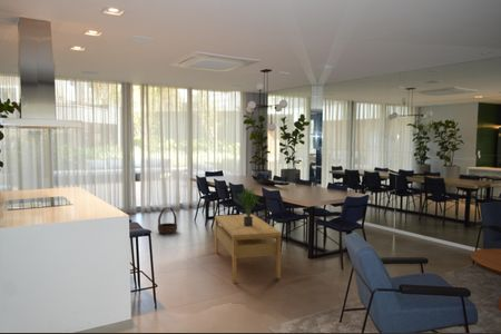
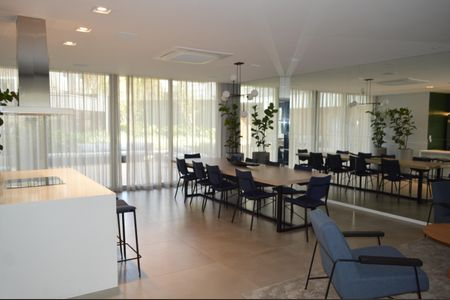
- basket [157,207,178,235]
- potted plant [233,184,259,226]
- coffee table [214,214,283,284]
